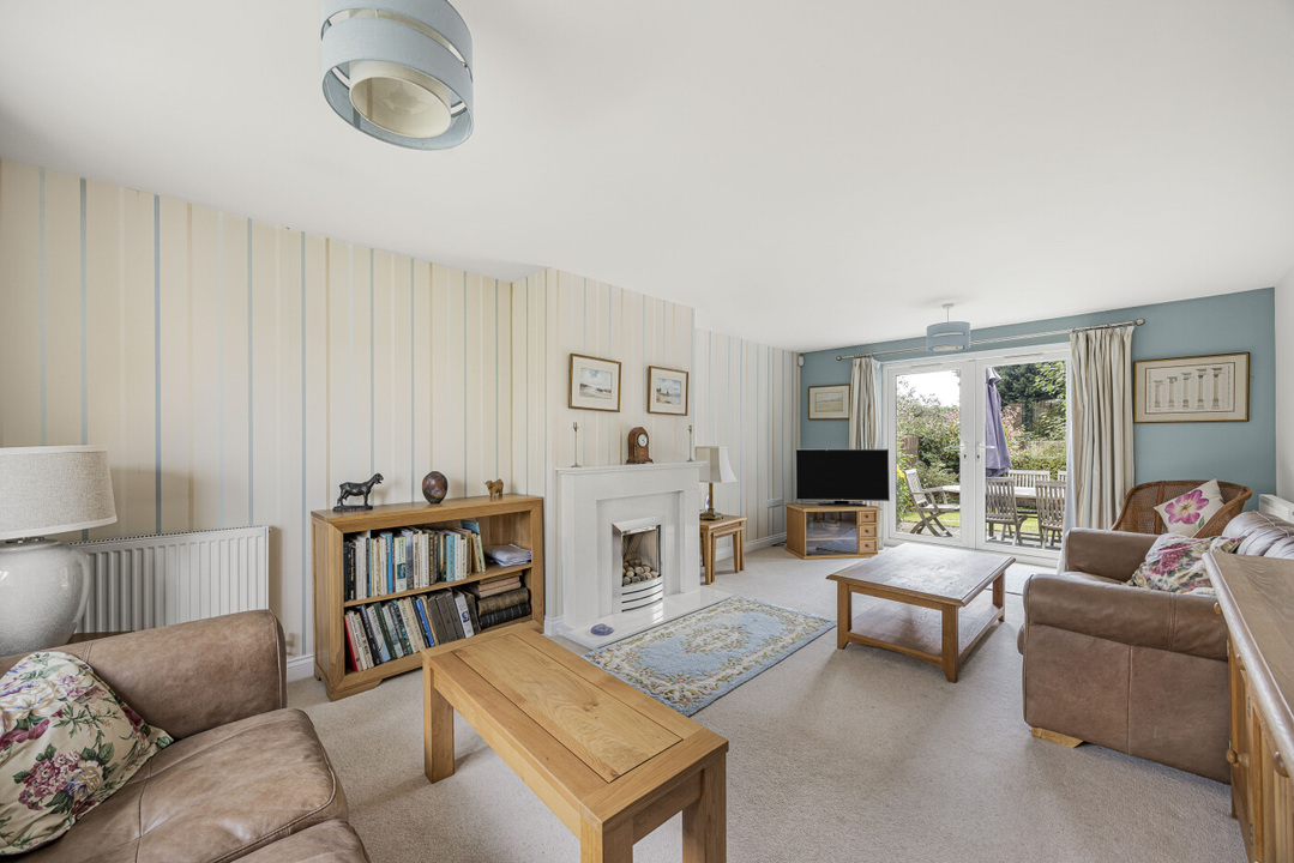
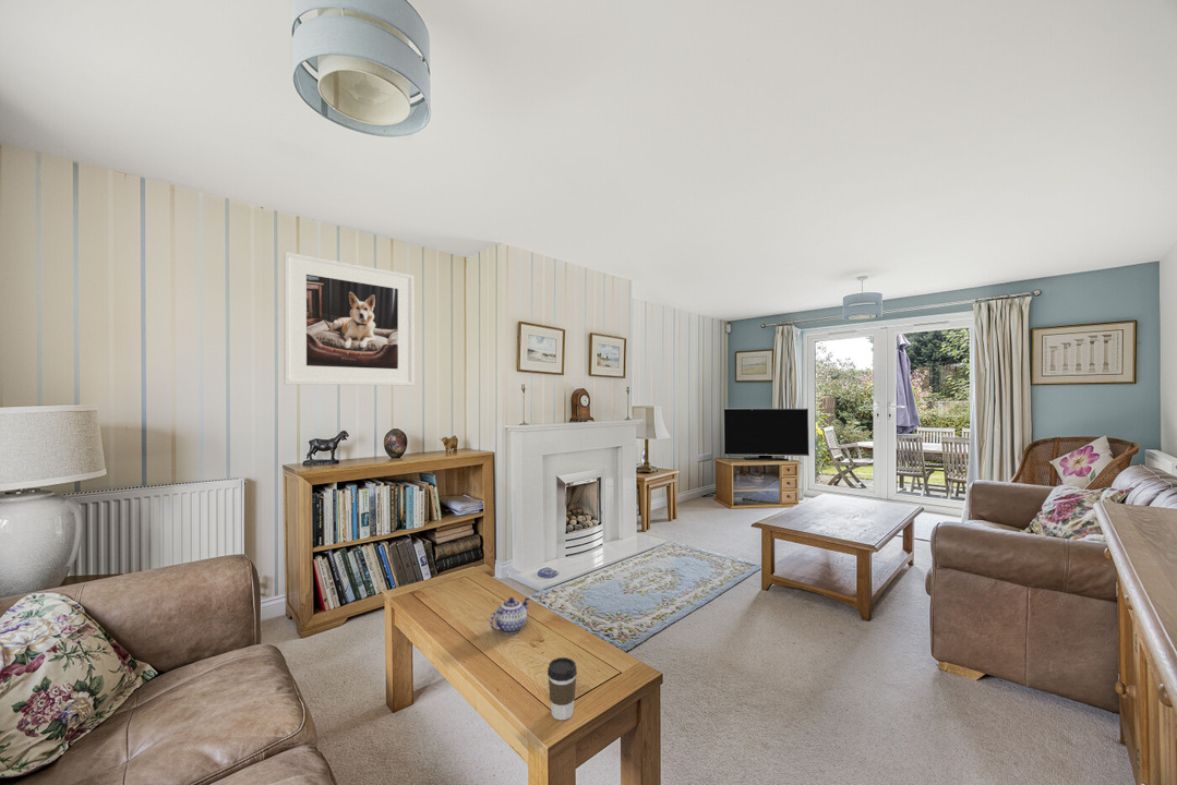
+ coffee cup [547,656,578,721]
+ teapot [489,596,531,636]
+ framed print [283,251,416,387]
